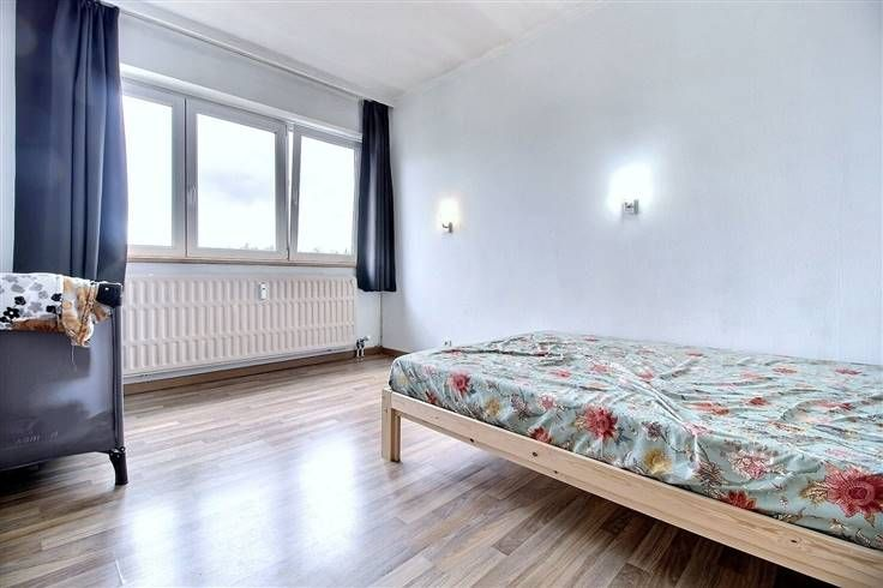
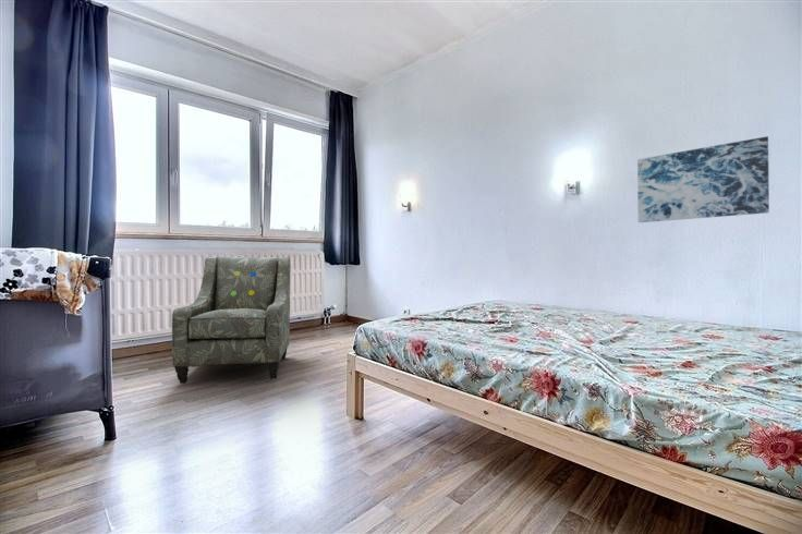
+ wall art [636,135,770,223]
+ armchair [171,256,292,385]
